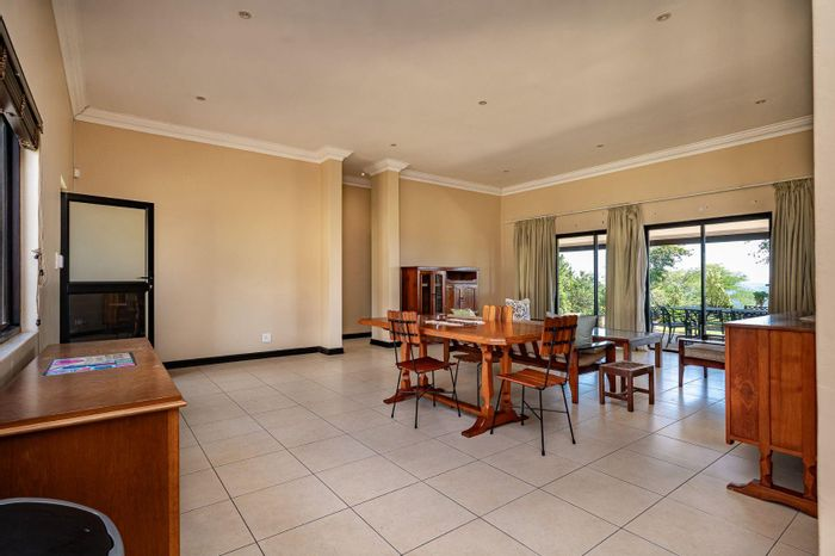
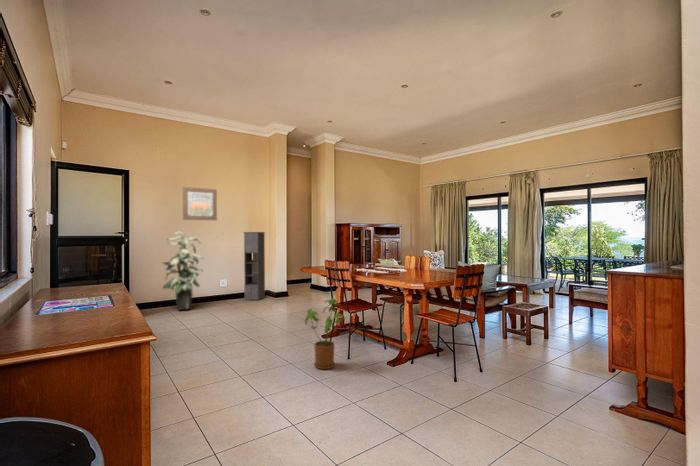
+ storage cabinet [242,231,266,301]
+ house plant [304,298,346,370]
+ indoor plant [161,231,205,311]
+ wall art [182,186,218,221]
